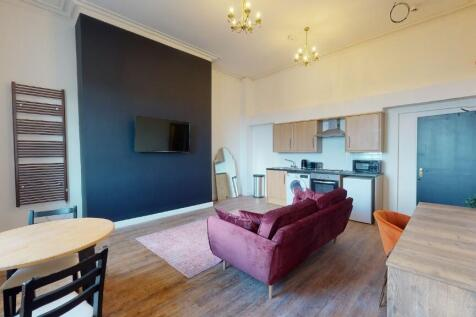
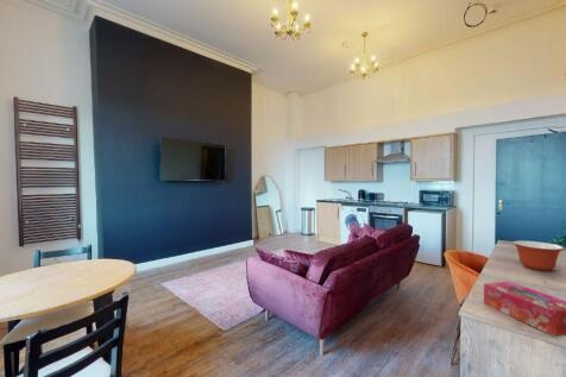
+ mixing bowl [512,240,565,272]
+ tissue box [483,279,566,338]
